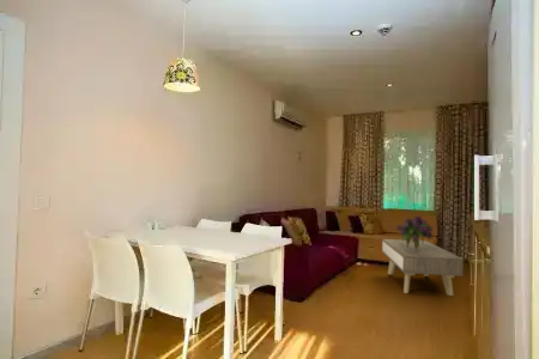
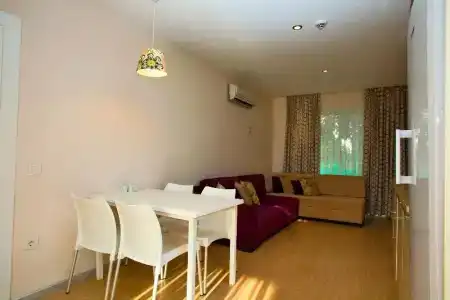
- bouquet [395,215,436,249]
- coffee table [381,238,464,297]
